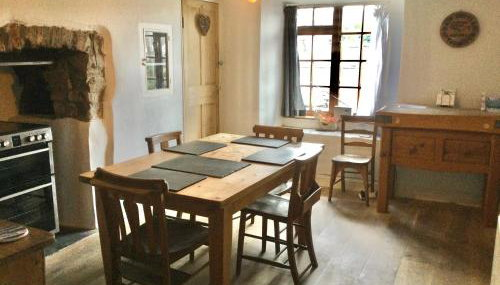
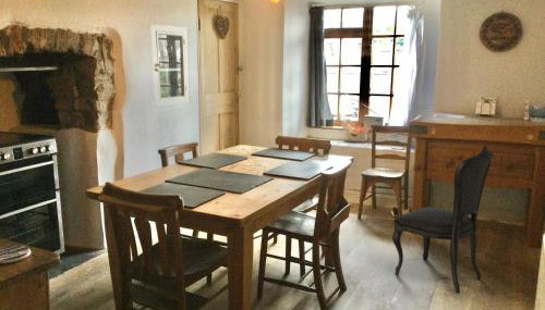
+ dining chair [391,145,495,295]
